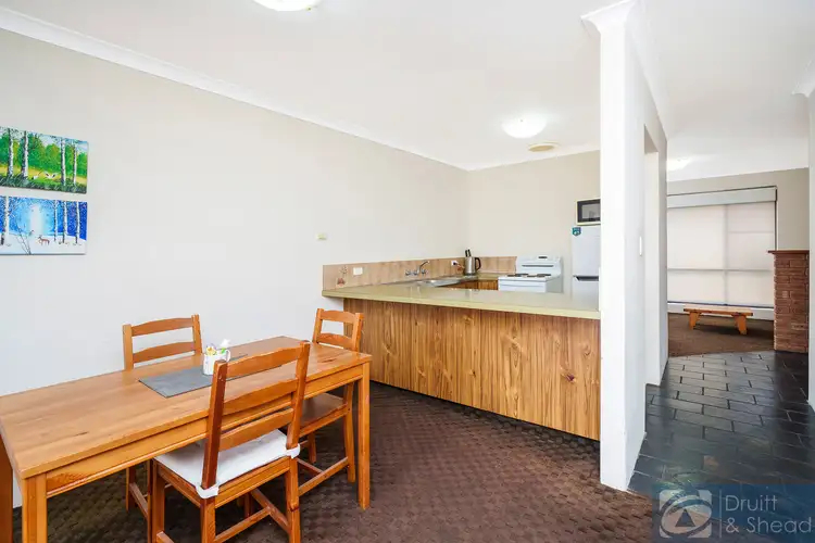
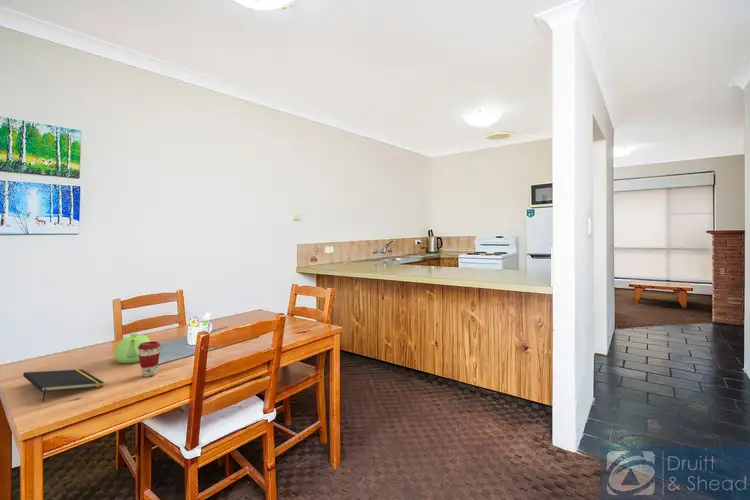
+ notepad [22,368,105,403]
+ teapot [113,332,151,364]
+ coffee cup [138,340,162,378]
